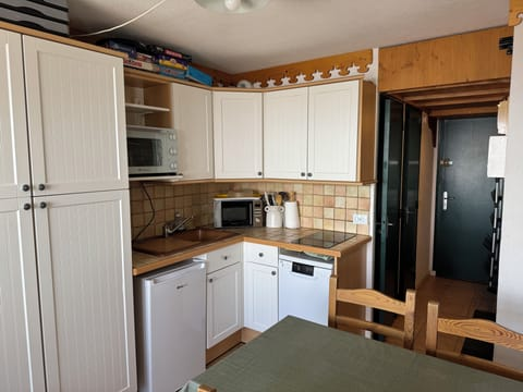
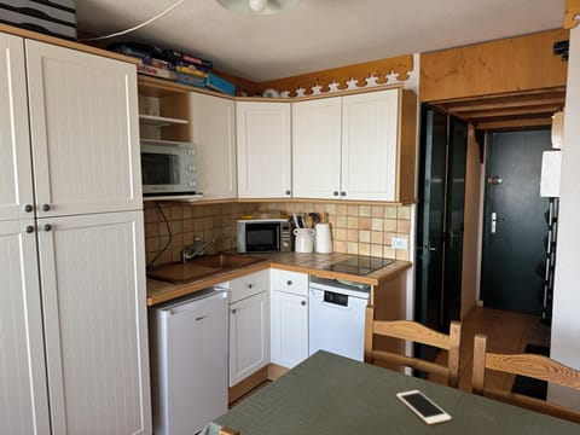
+ cell phone [395,389,452,425]
